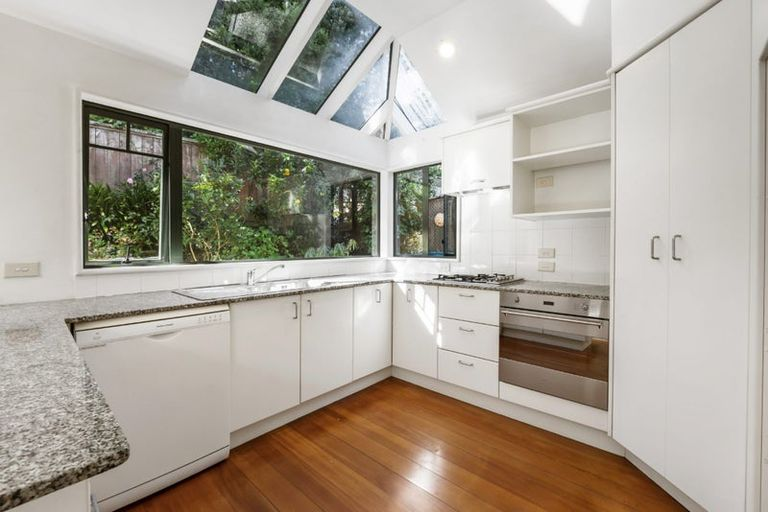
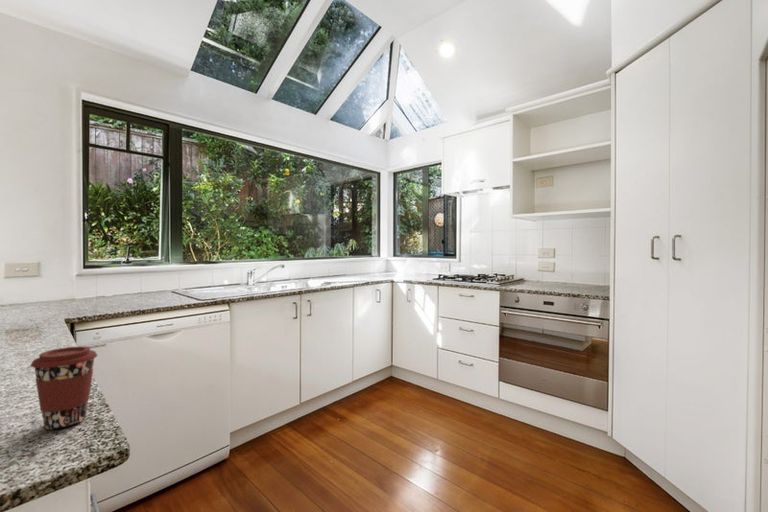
+ coffee cup [30,345,99,430]
